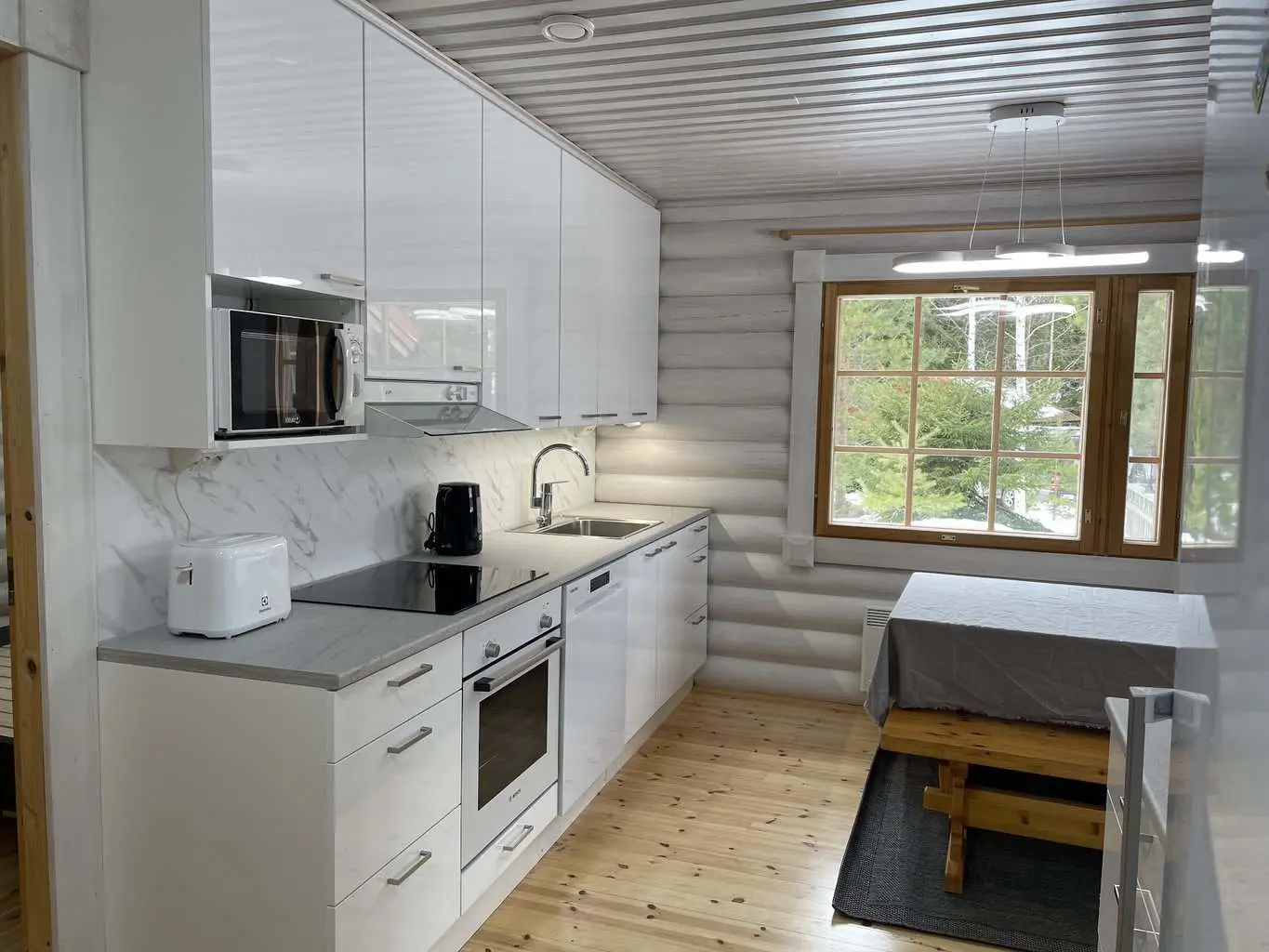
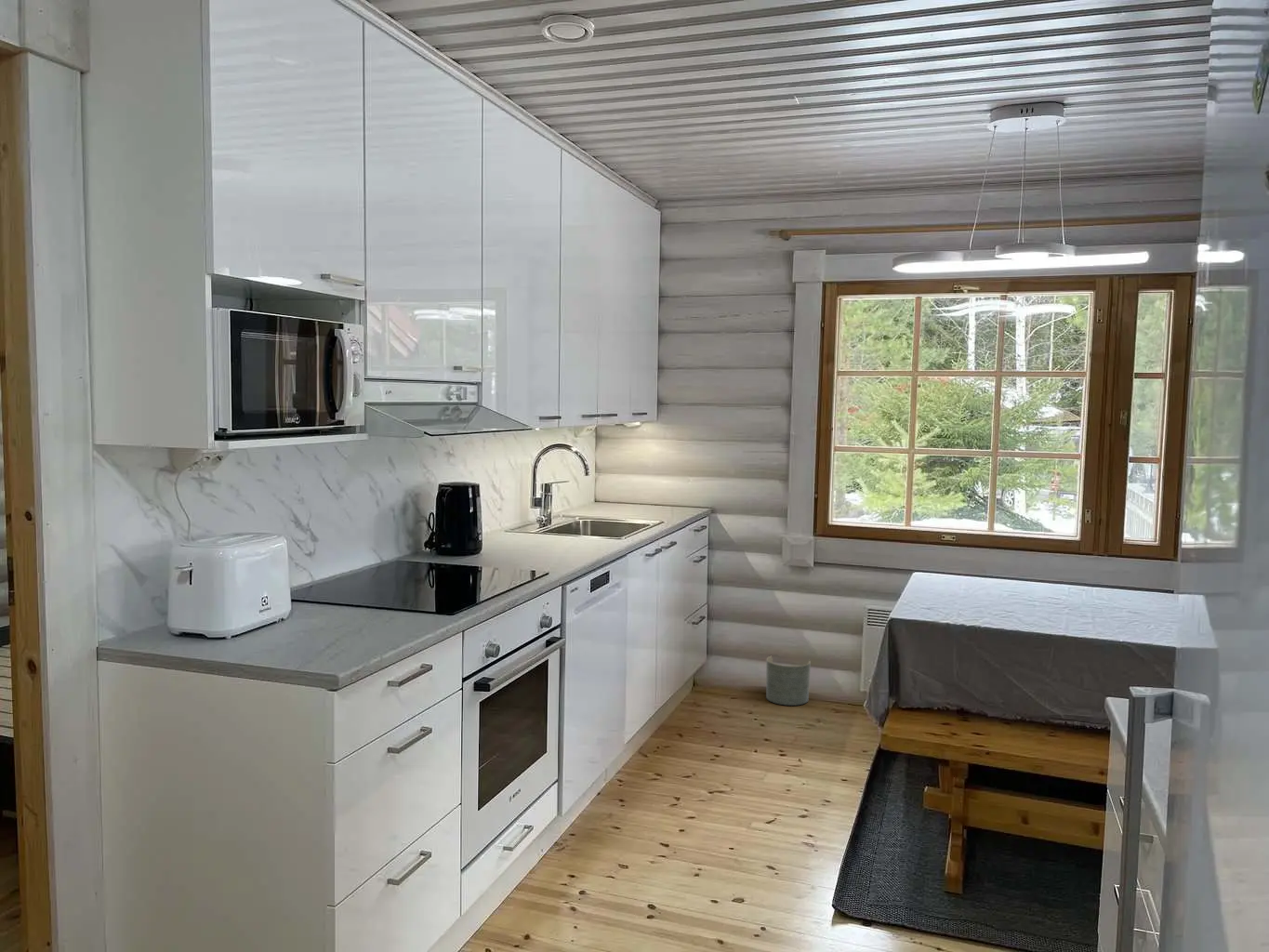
+ planter [765,655,812,707]
